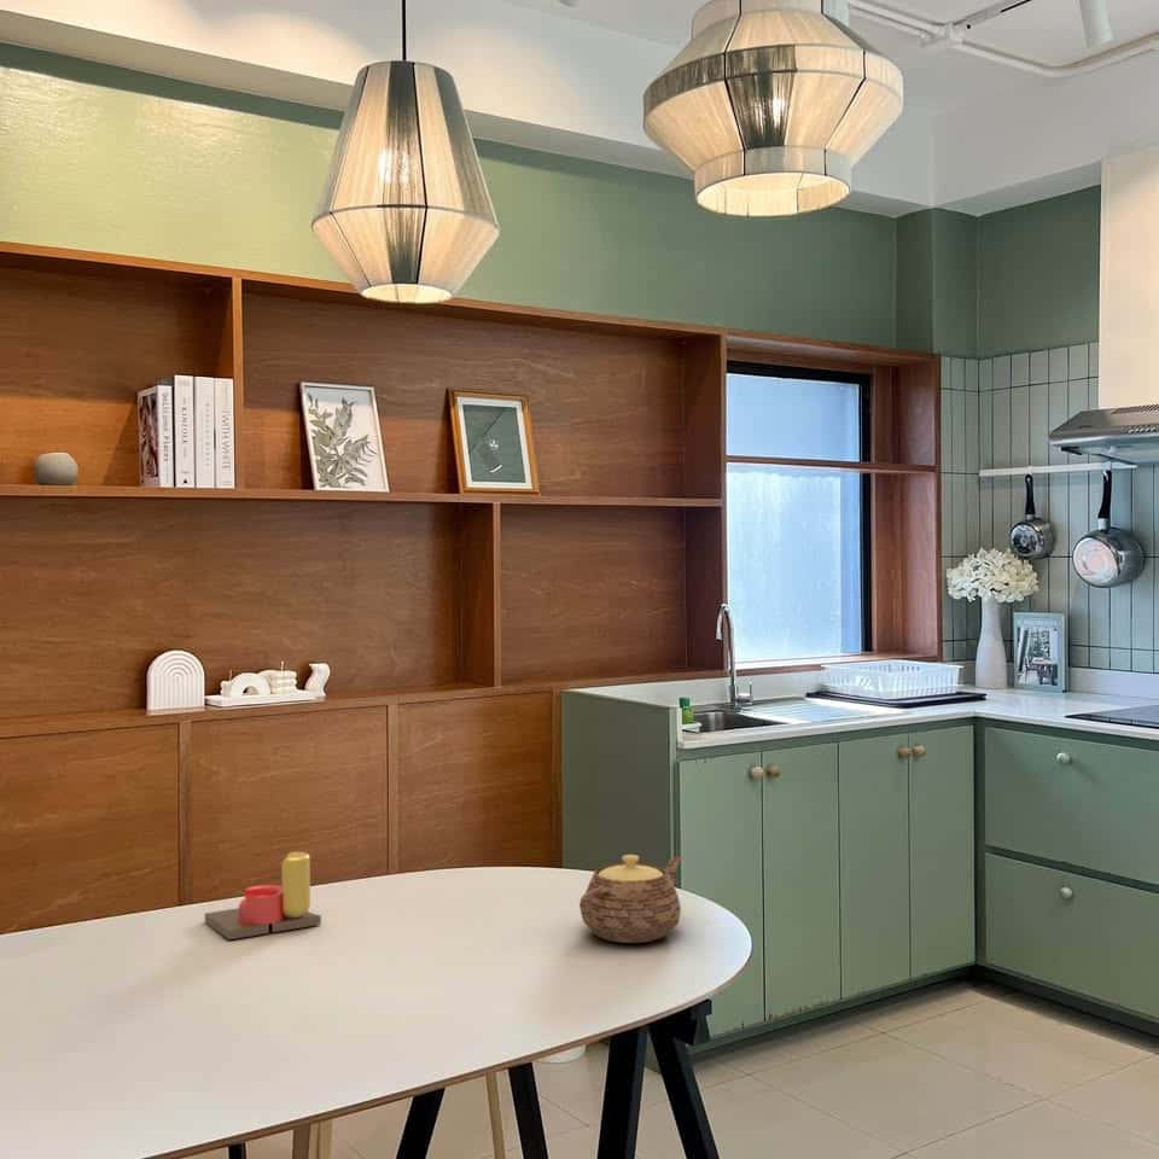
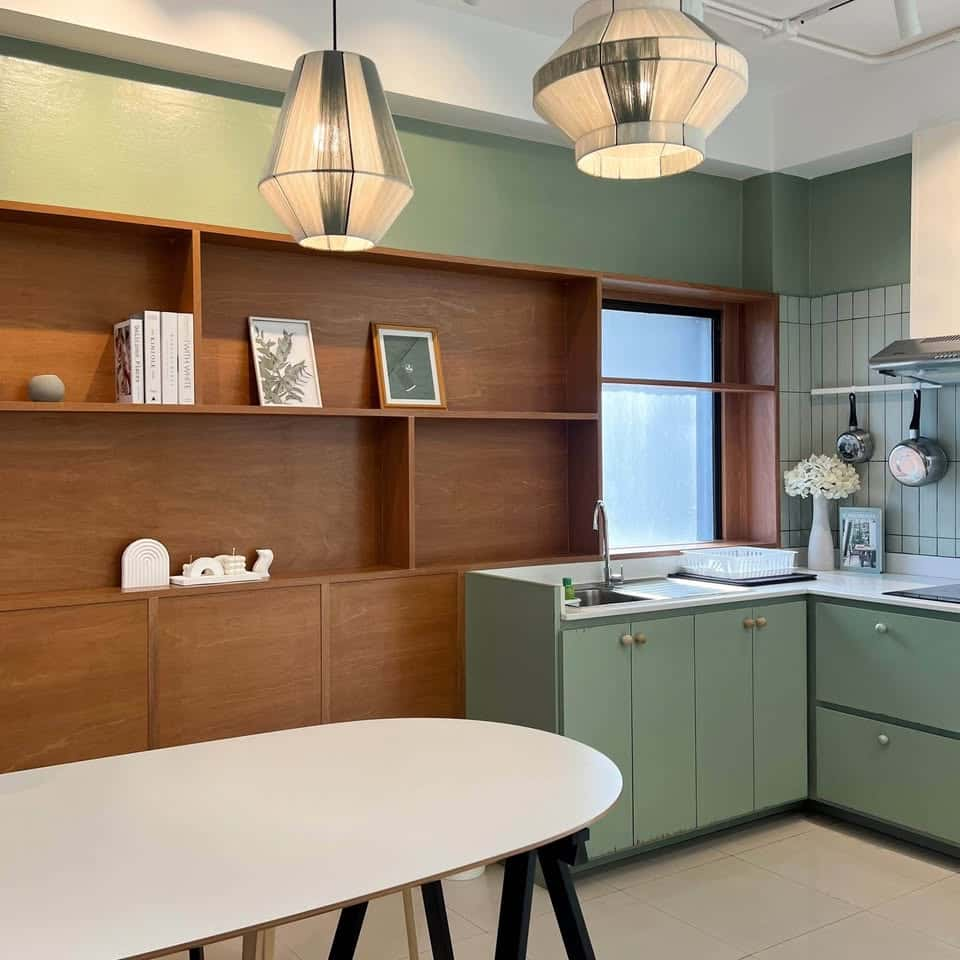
- candle [204,850,322,940]
- teapot [578,854,683,944]
